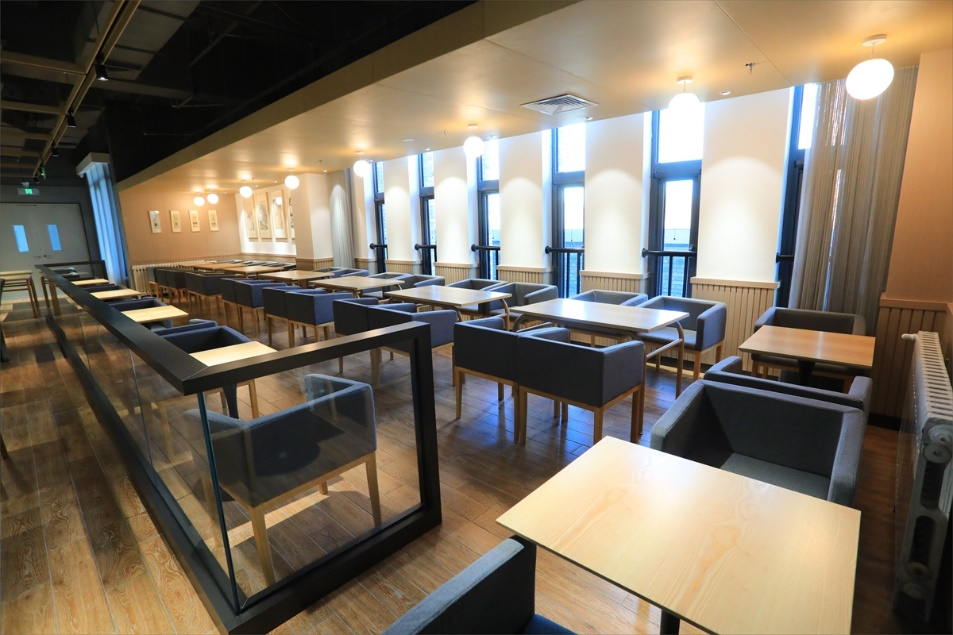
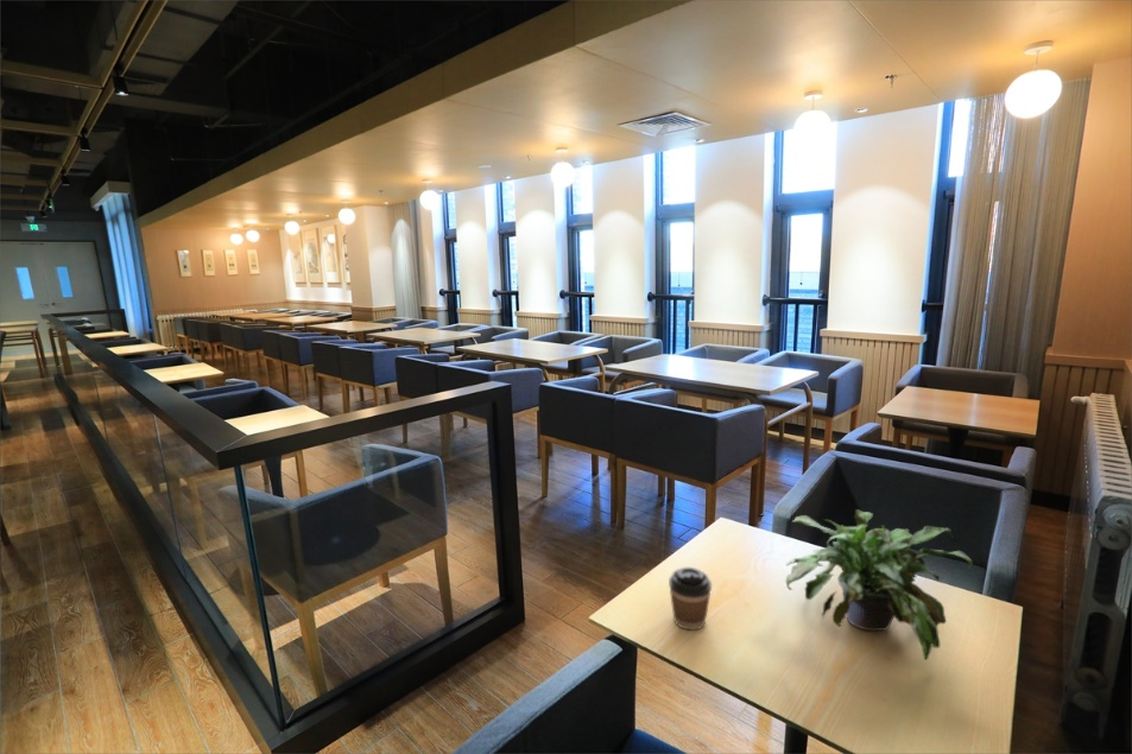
+ potted plant [785,508,974,661]
+ coffee cup [668,566,713,631]
